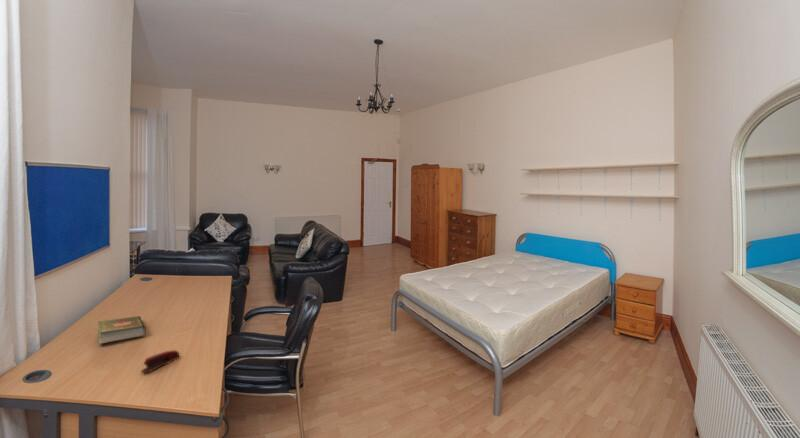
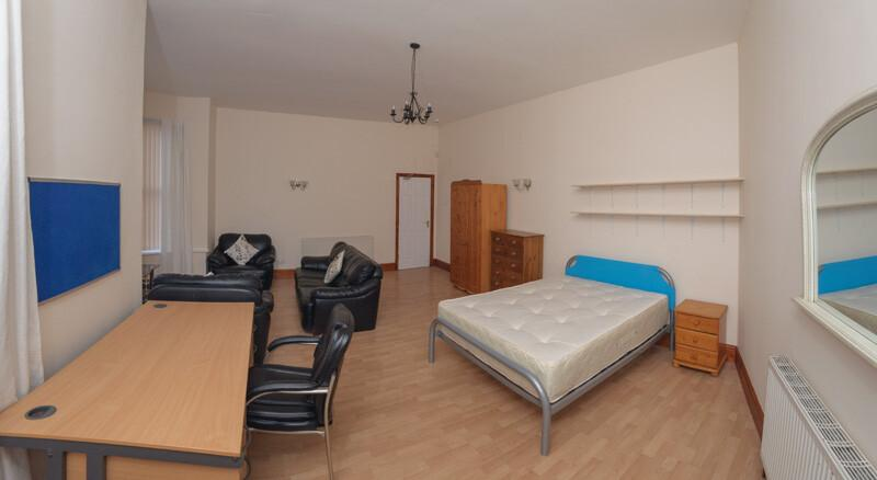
- book [97,315,146,345]
- stapler [140,349,180,374]
